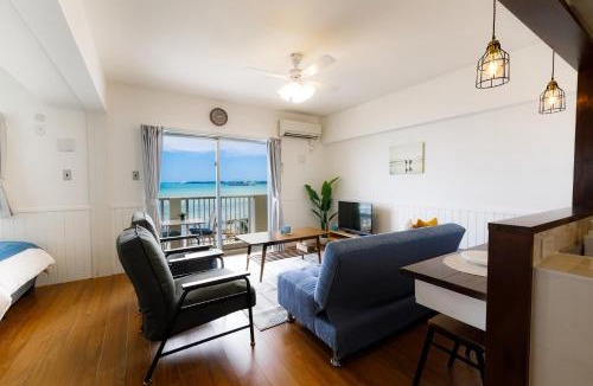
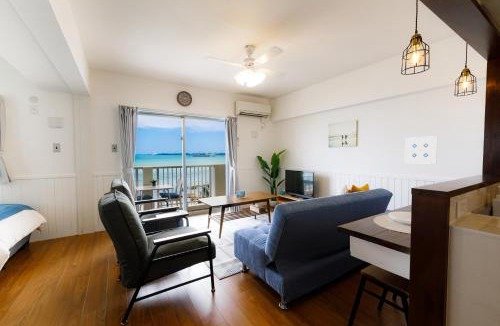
+ wall art [404,135,438,165]
